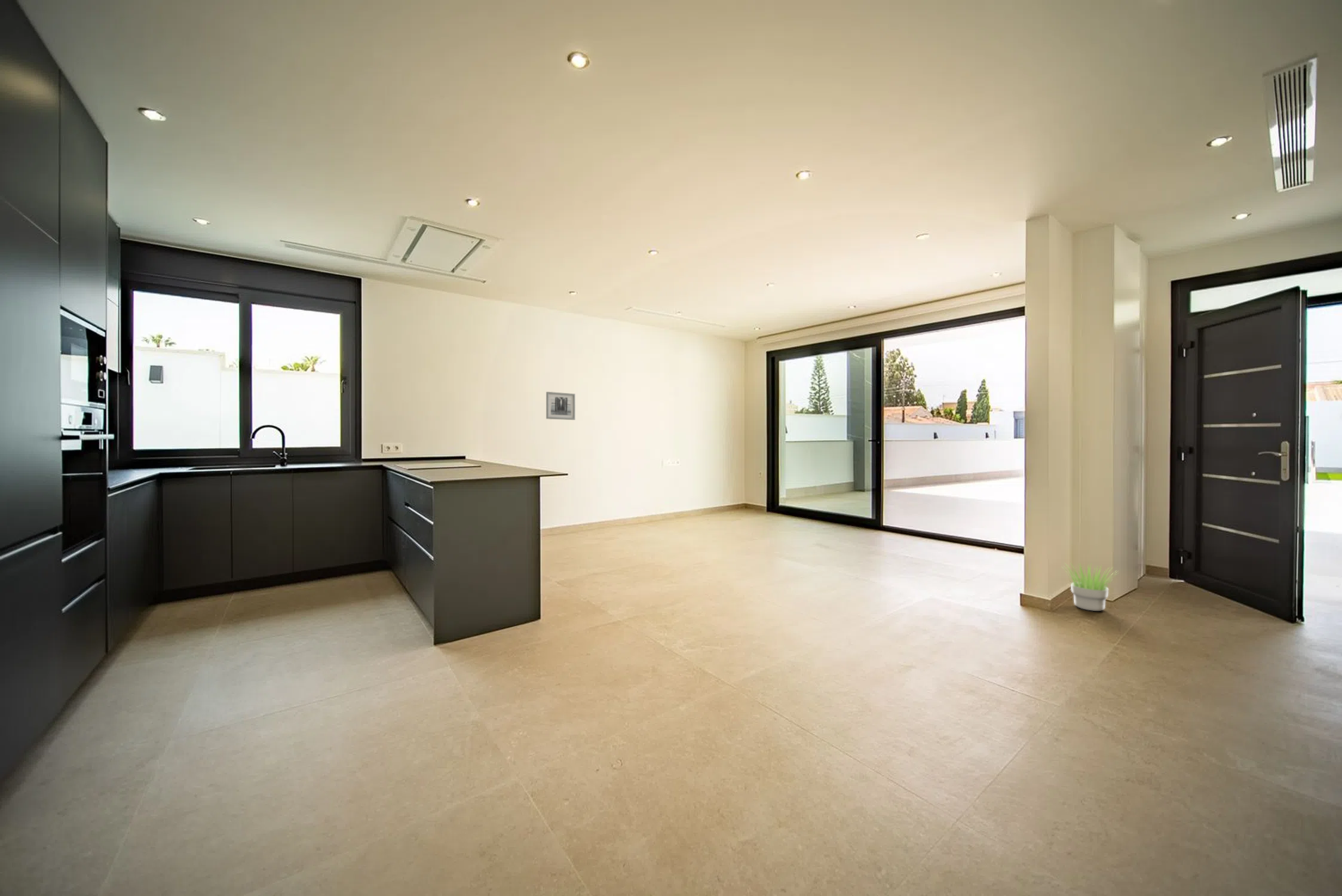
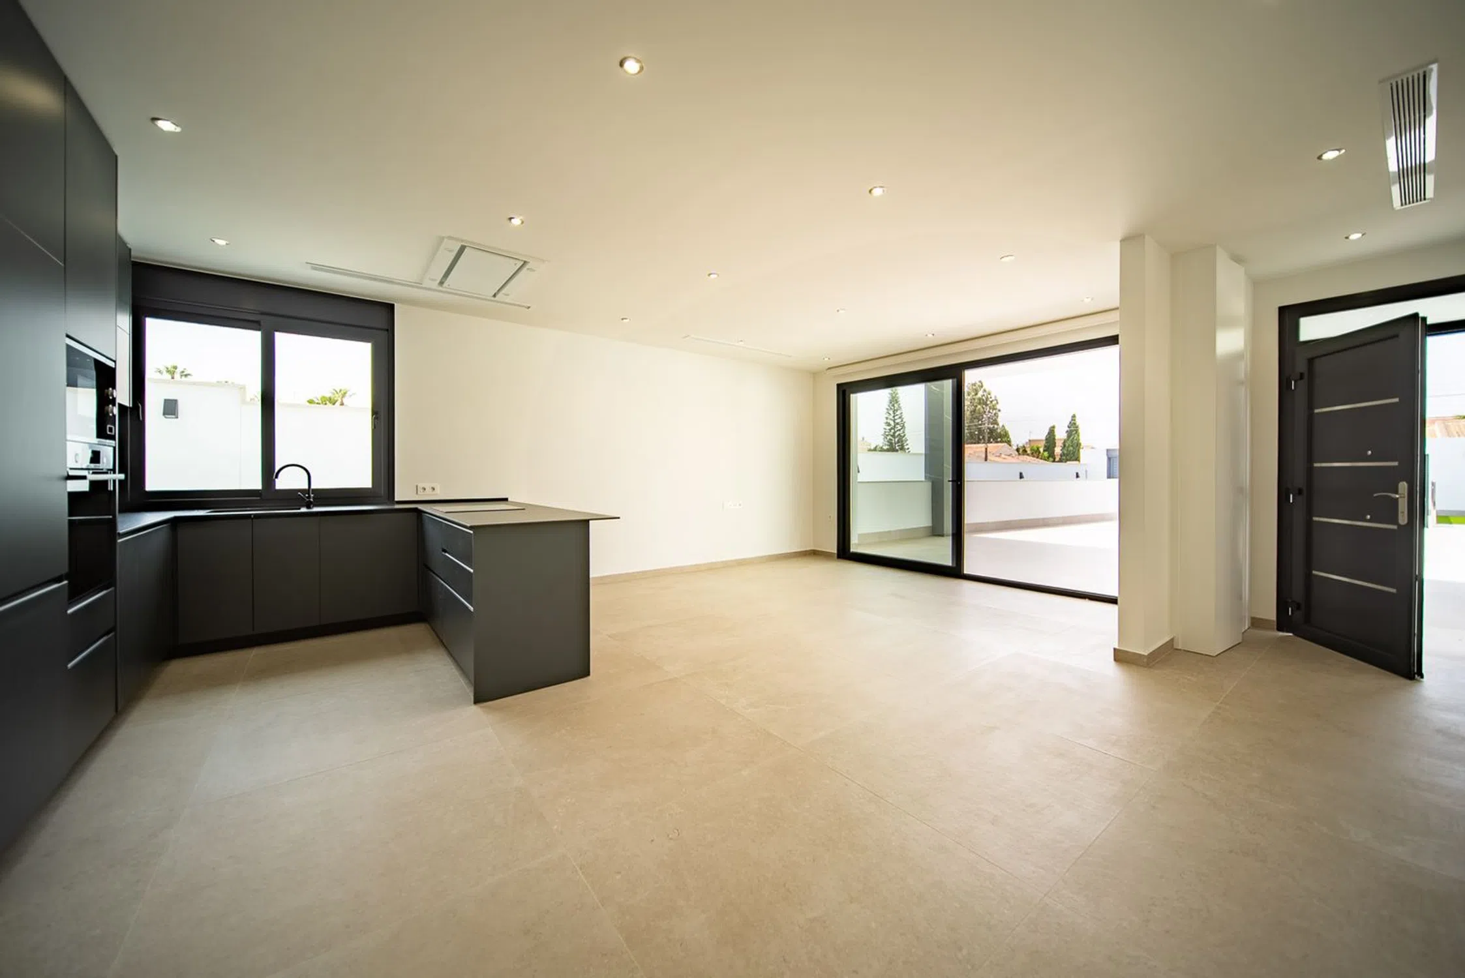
- potted plant [1062,560,1120,612]
- wall art [546,391,576,421]
